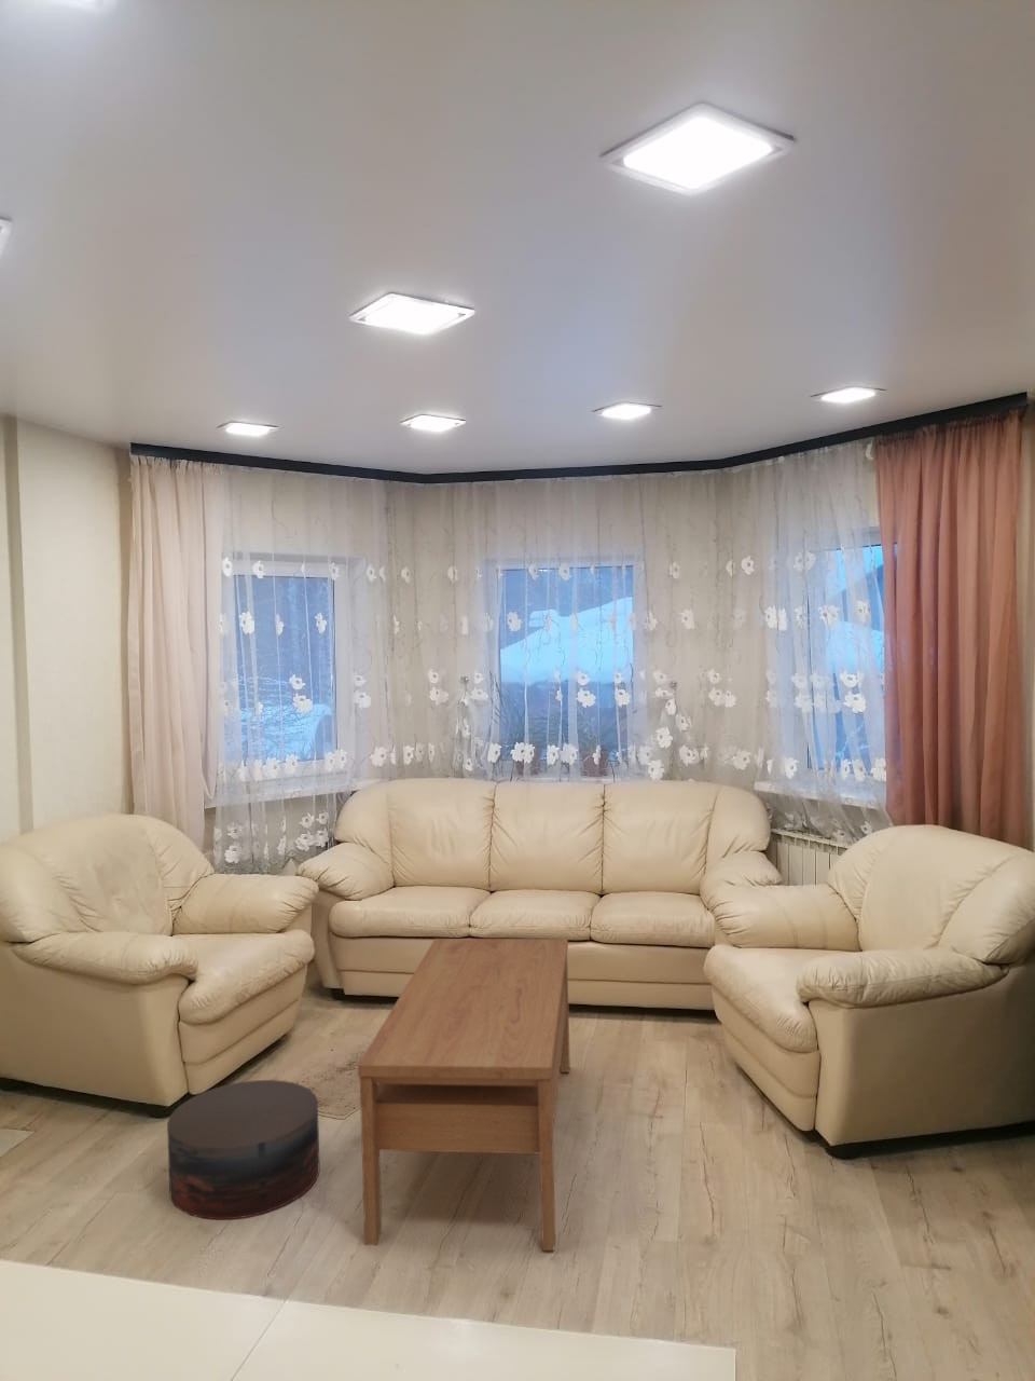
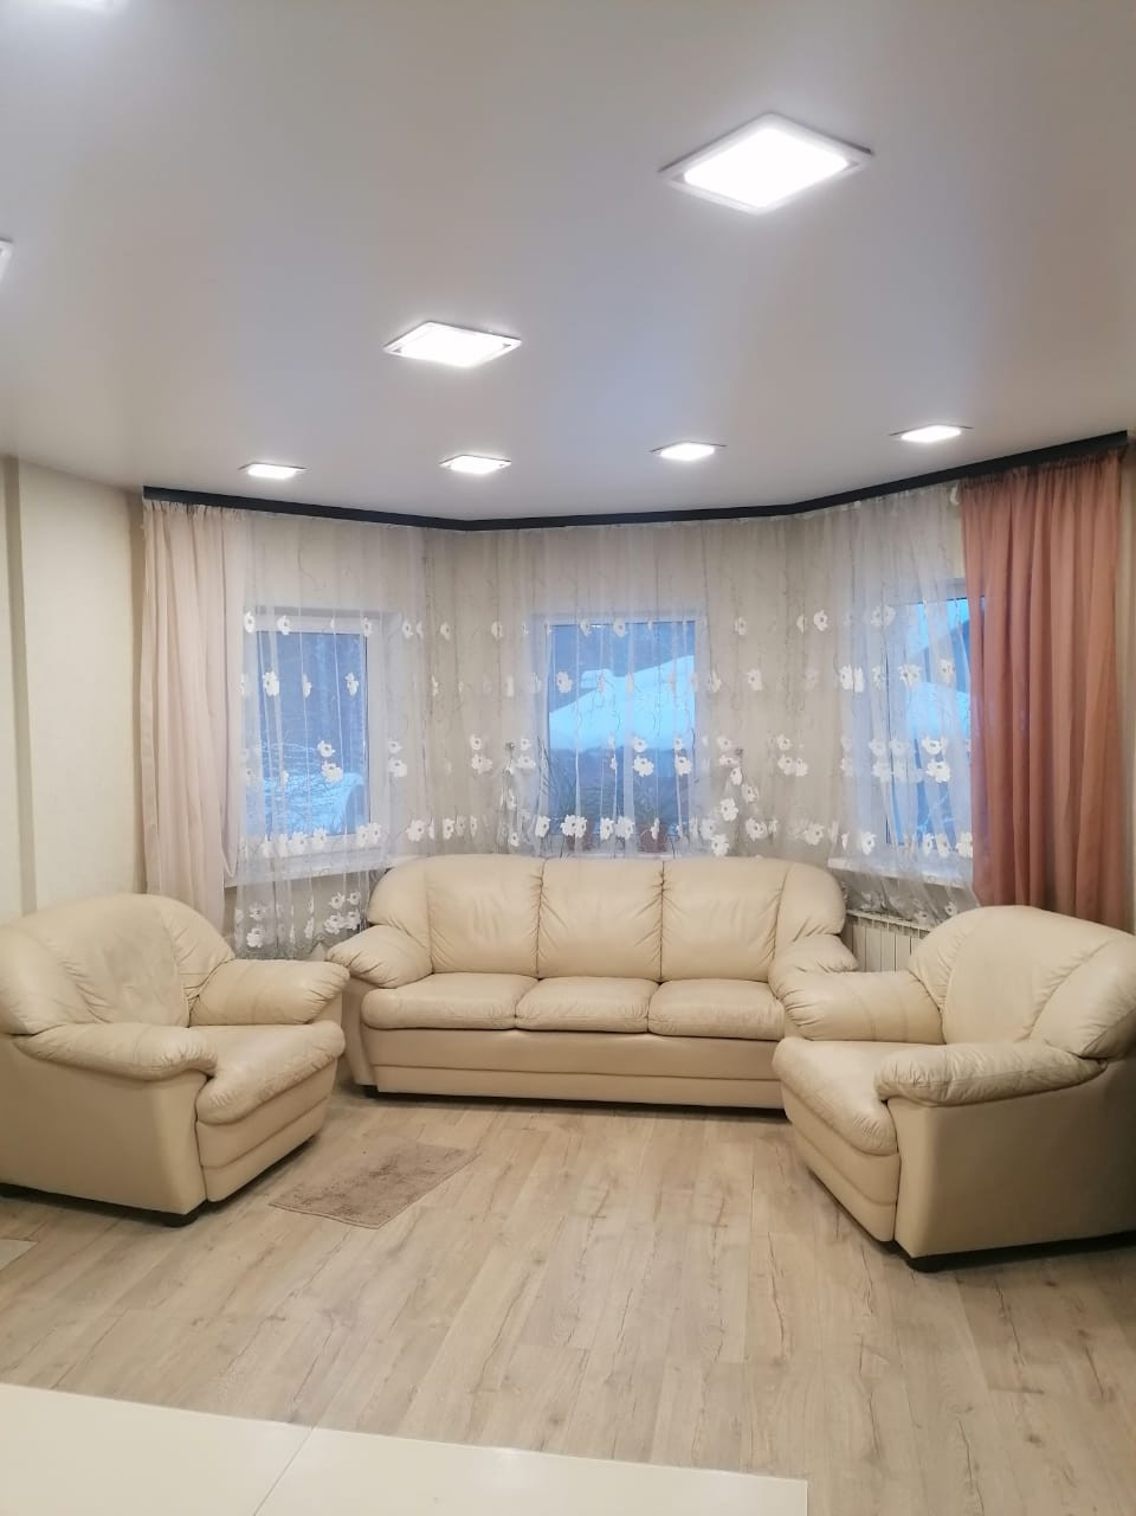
- stool [166,1079,321,1220]
- coffee table [357,937,572,1252]
